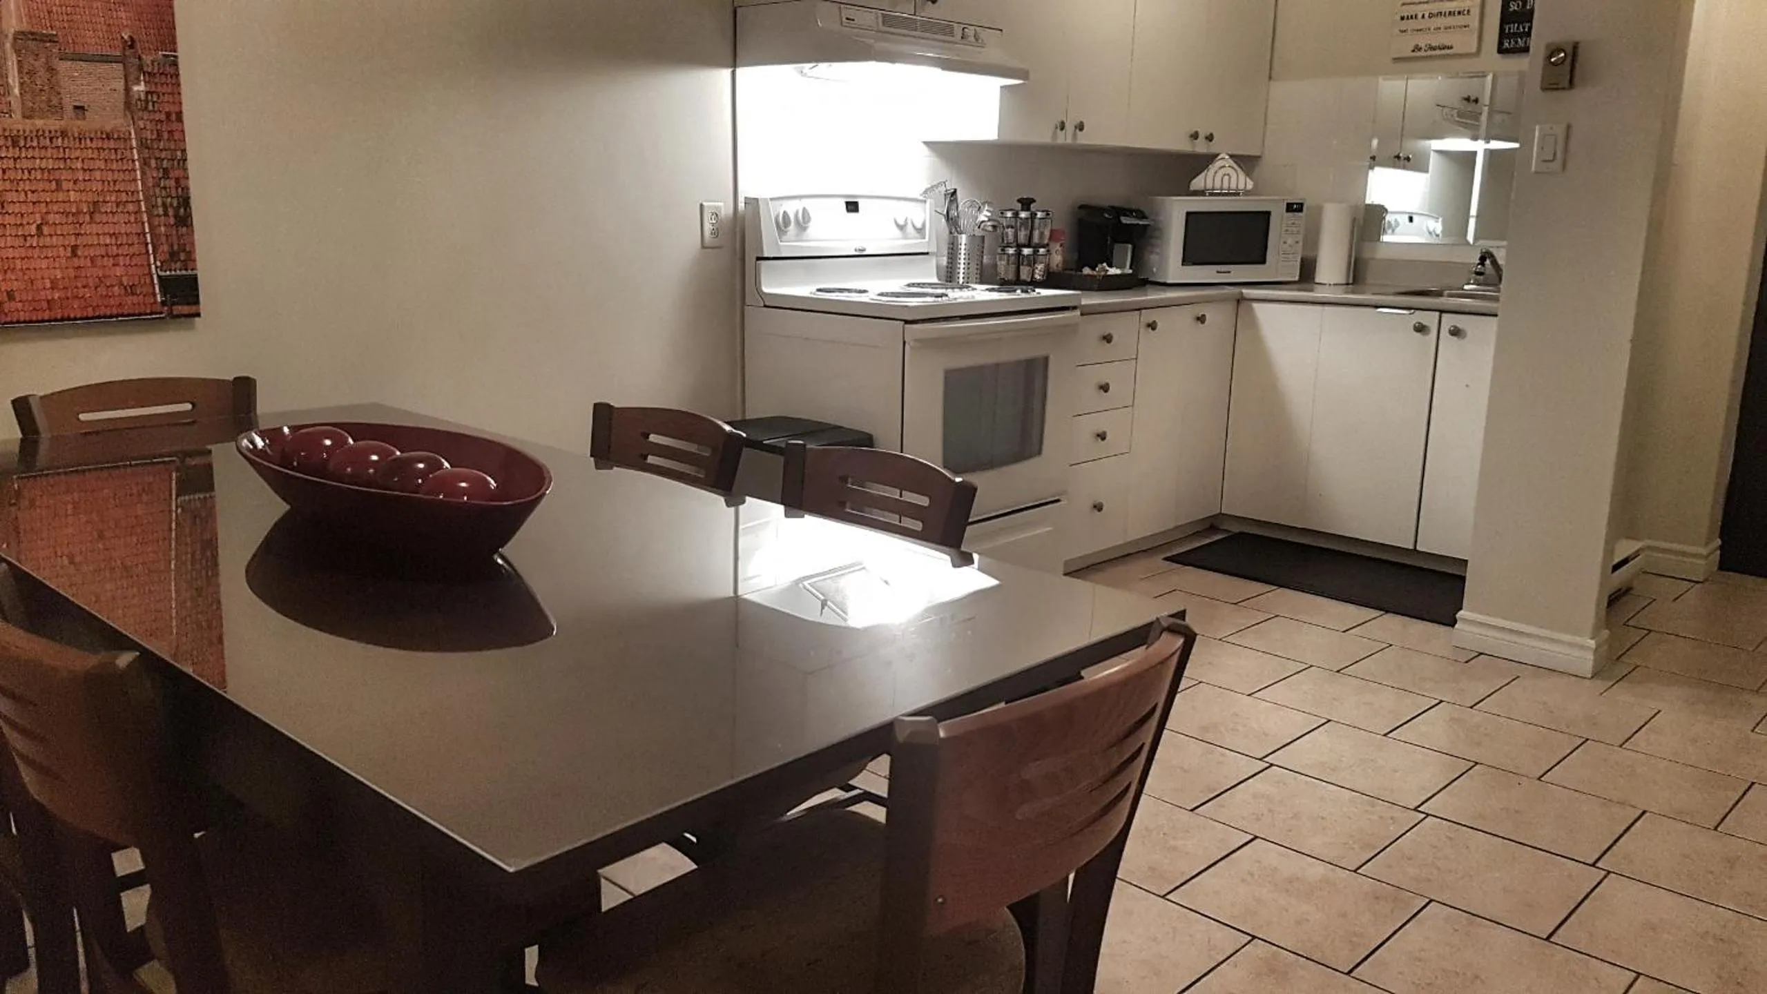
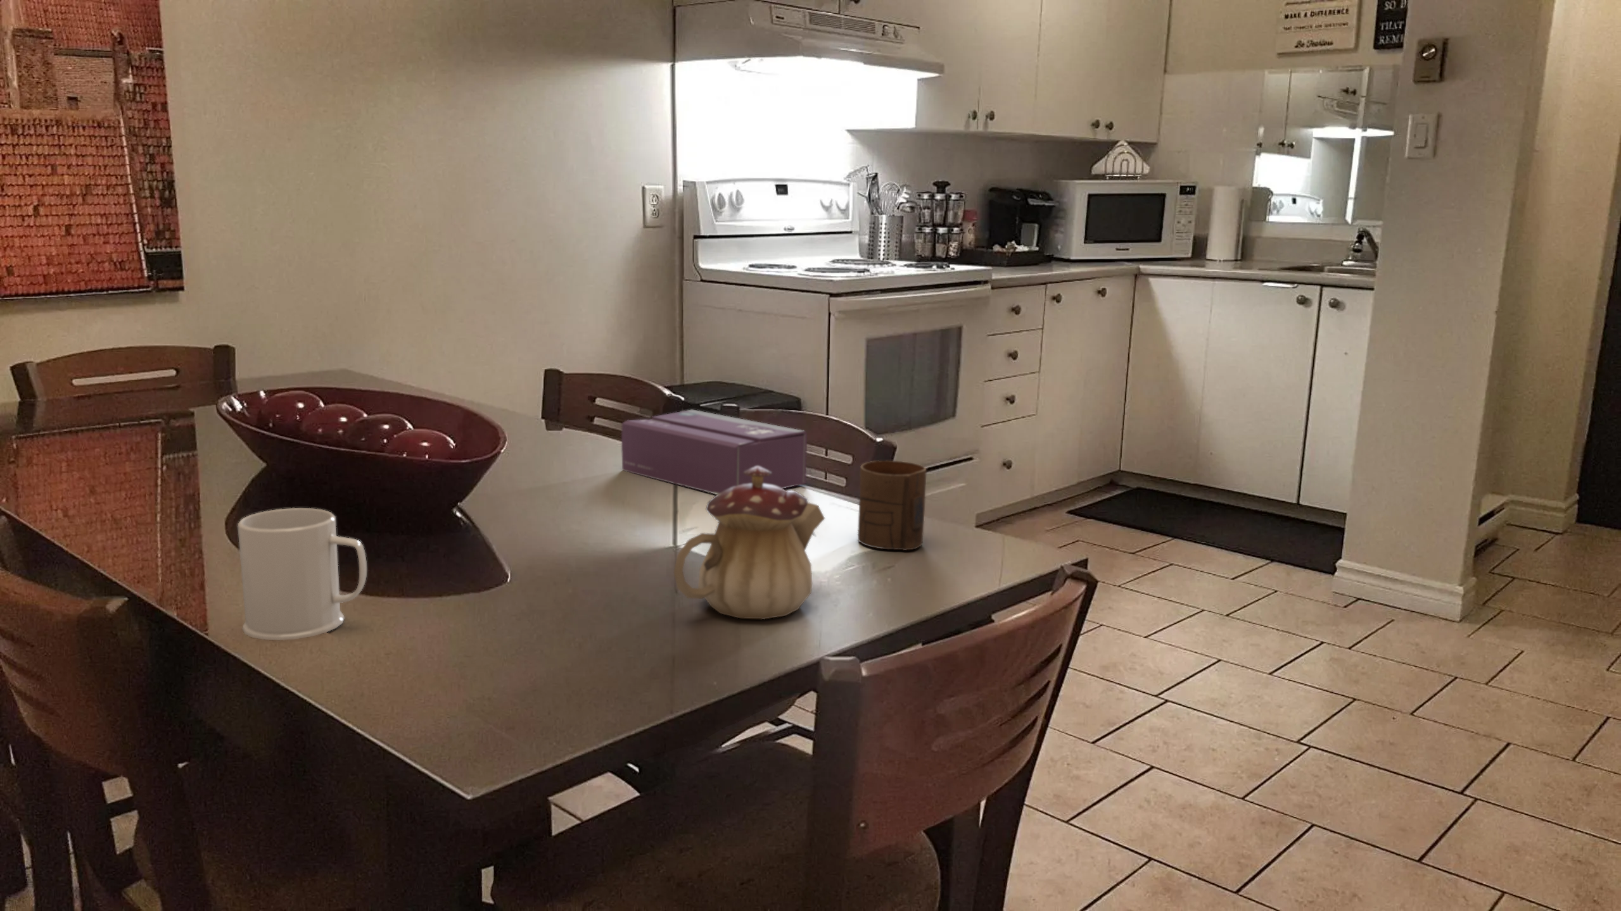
+ cup [857,459,926,551]
+ mug [237,507,367,641]
+ teapot [674,466,825,620]
+ tissue box [621,408,807,495]
